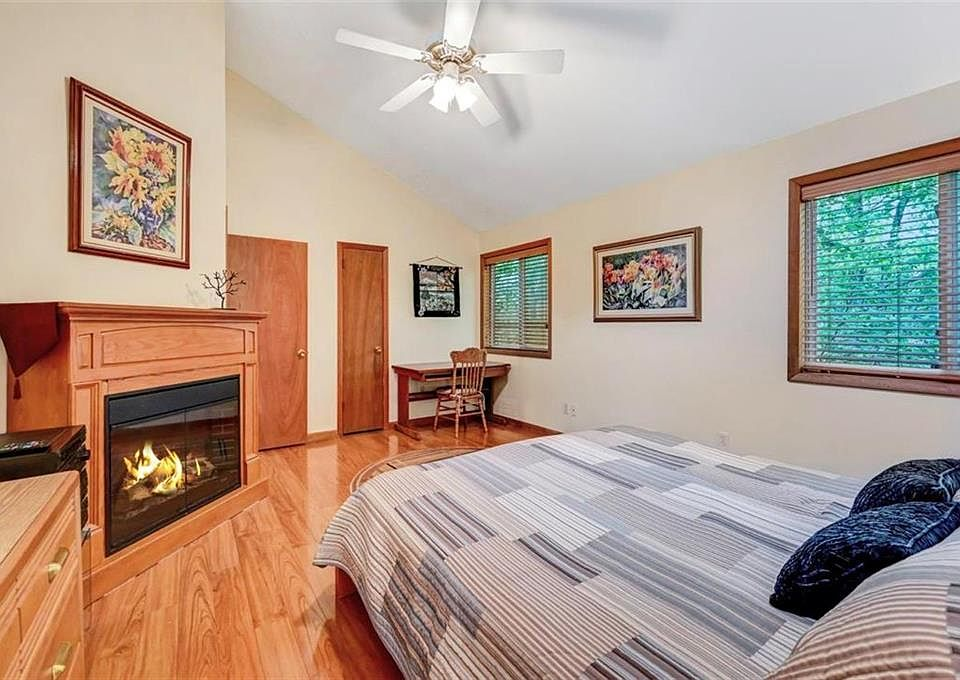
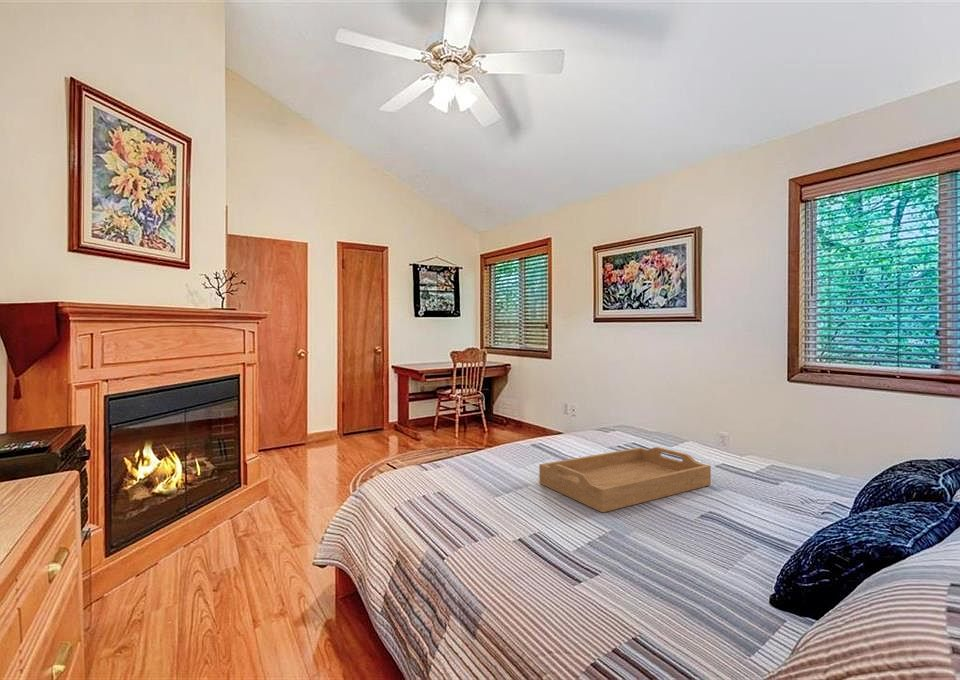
+ serving tray [538,446,712,513]
